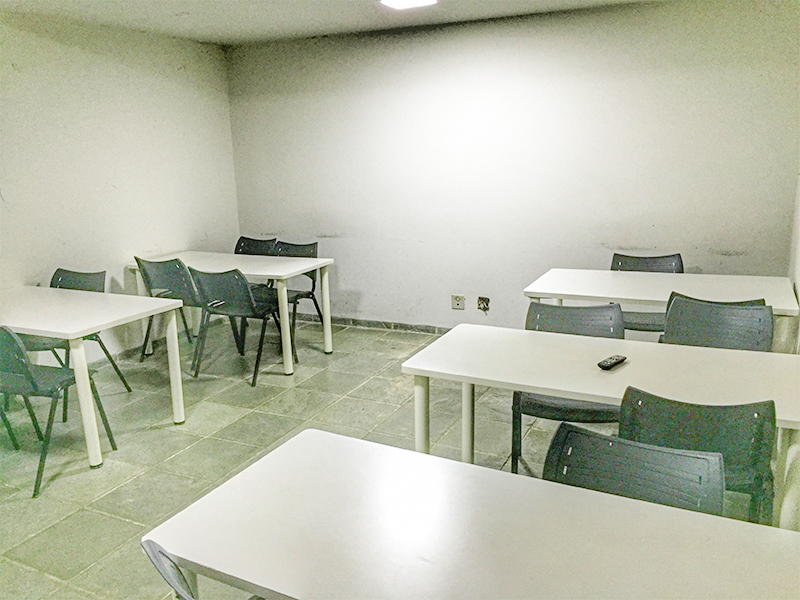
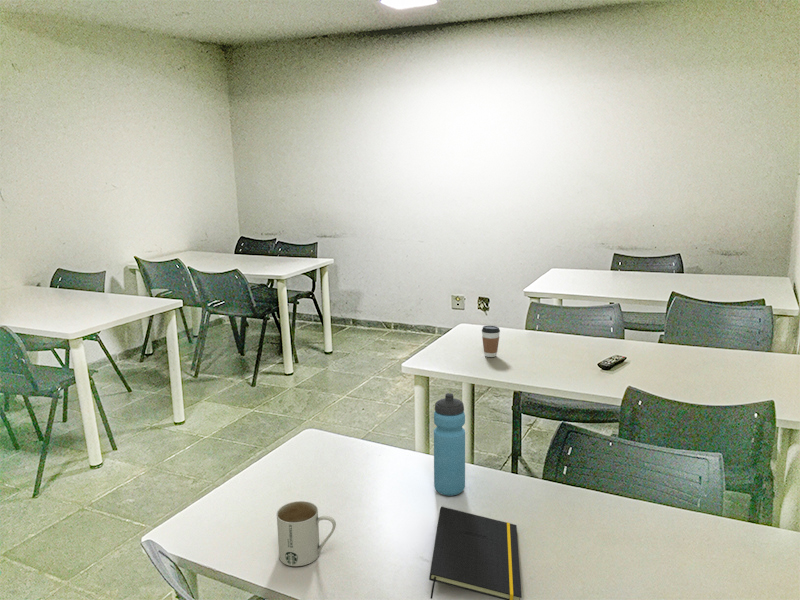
+ notepad [428,506,523,600]
+ mug [276,500,337,567]
+ water bottle [433,392,466,497]
+ coffee cup [481,325,501,358]
